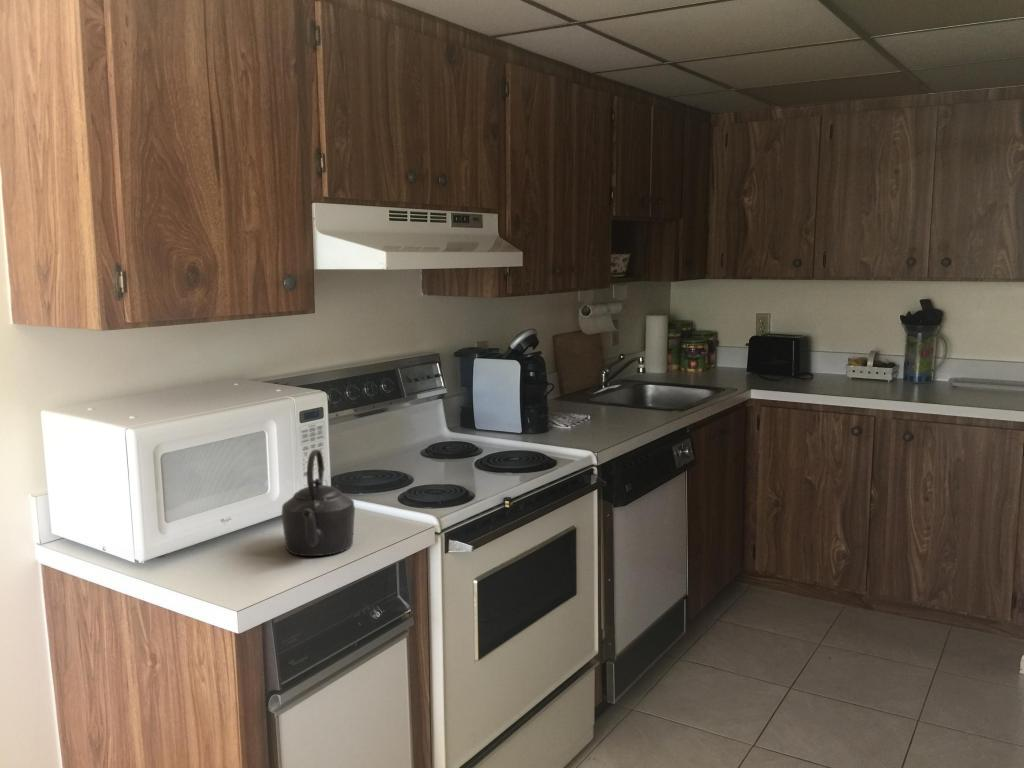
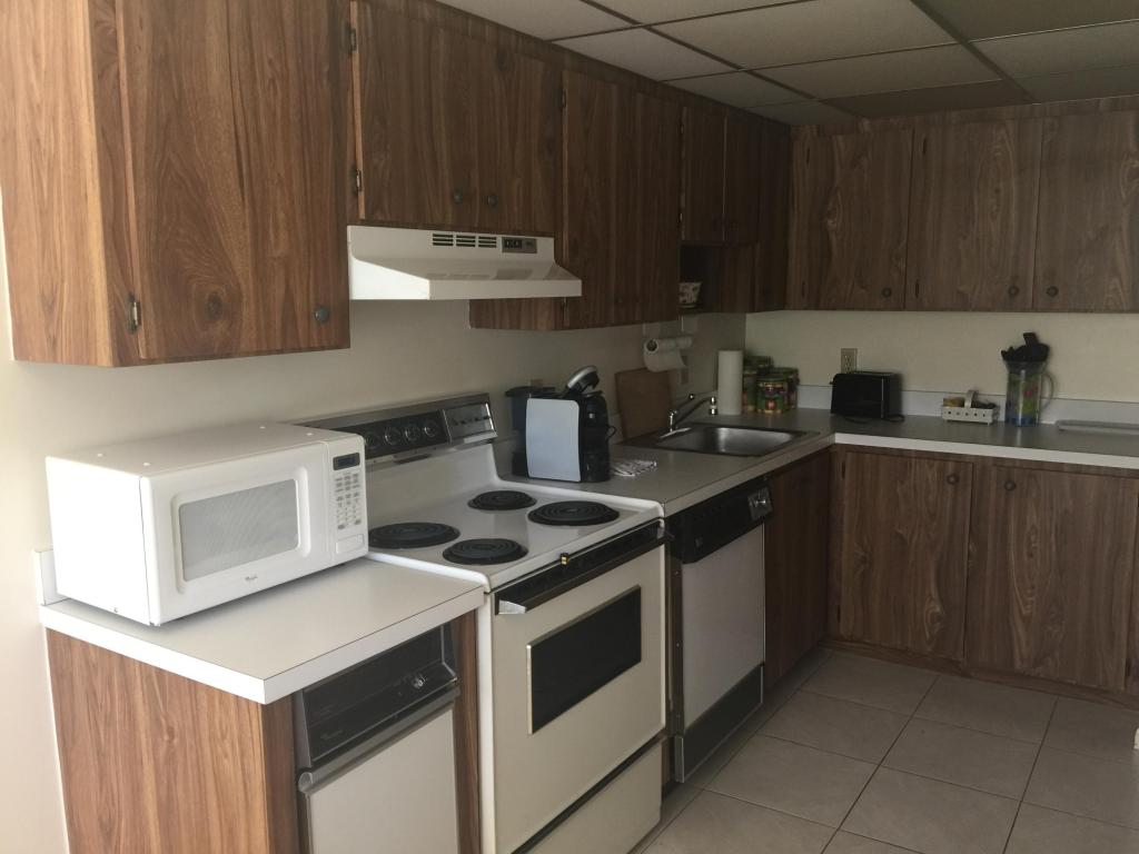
- kettle [281,448,356,557]
